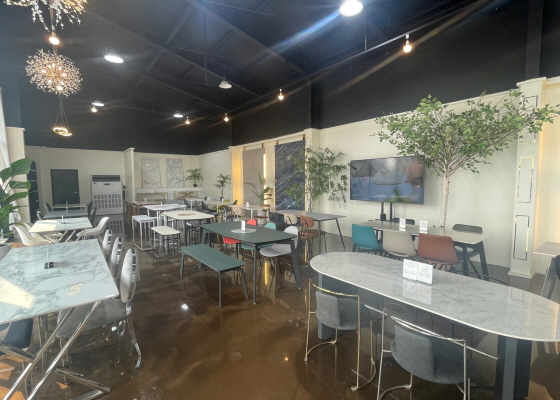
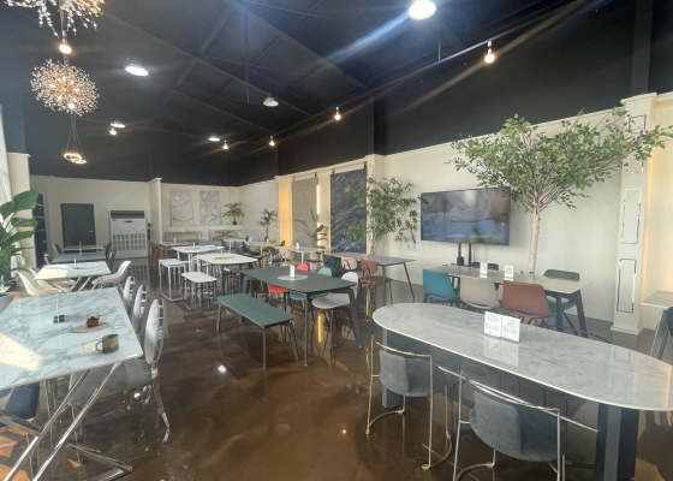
+ teapot [71,311,112,333]
+ cup [94,333,120,355]
